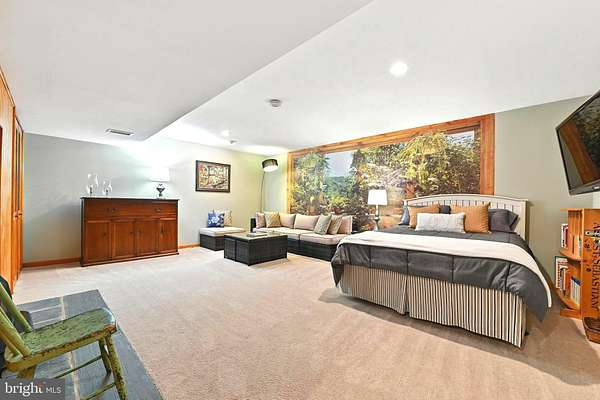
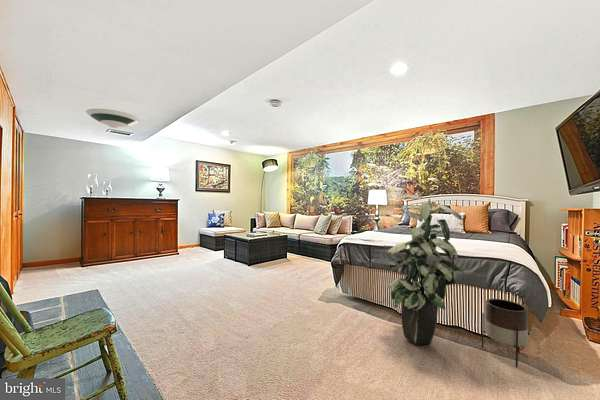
+ indoor plant [382,194,466,346]
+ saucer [85,108,141,129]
+ planter [481,298,529,368]
